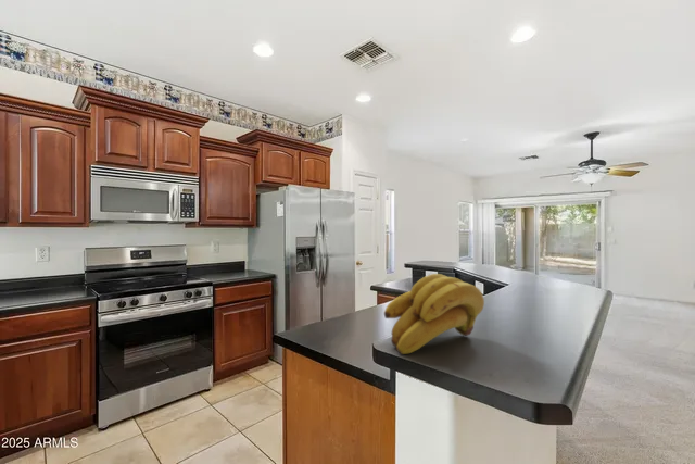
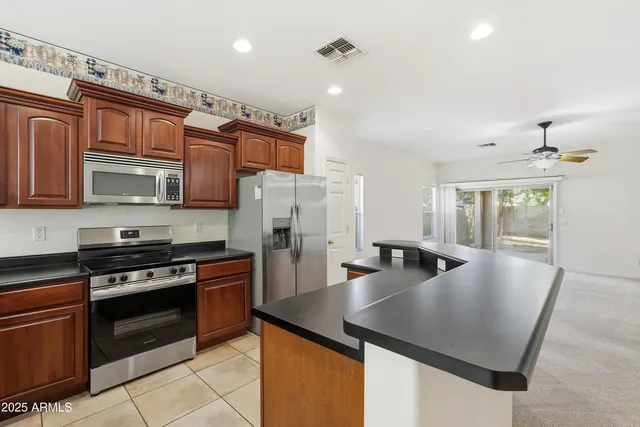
- banana bunch [383,273,485,355]
